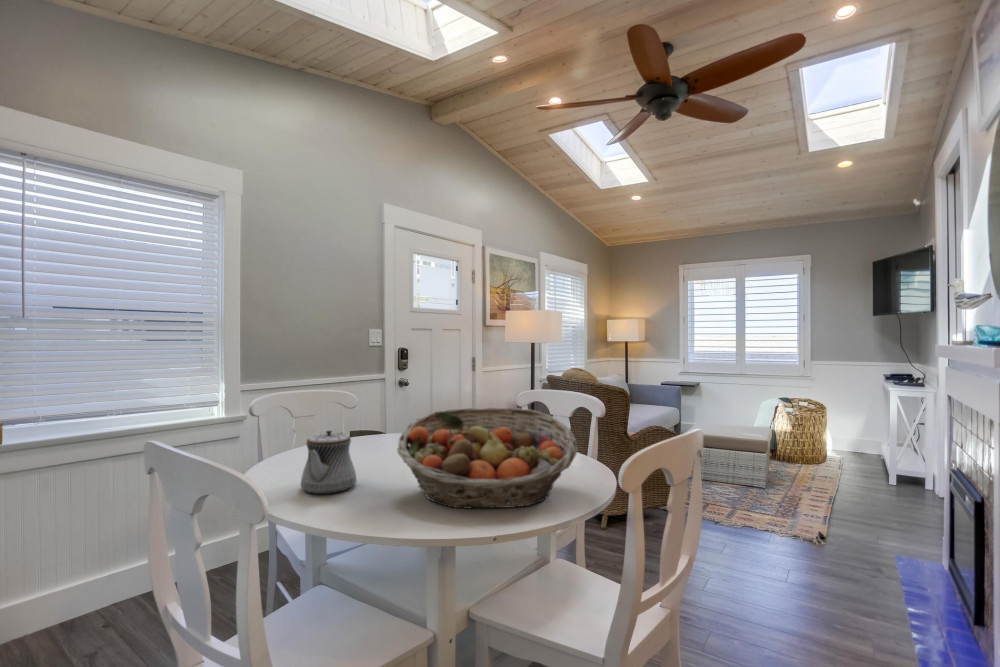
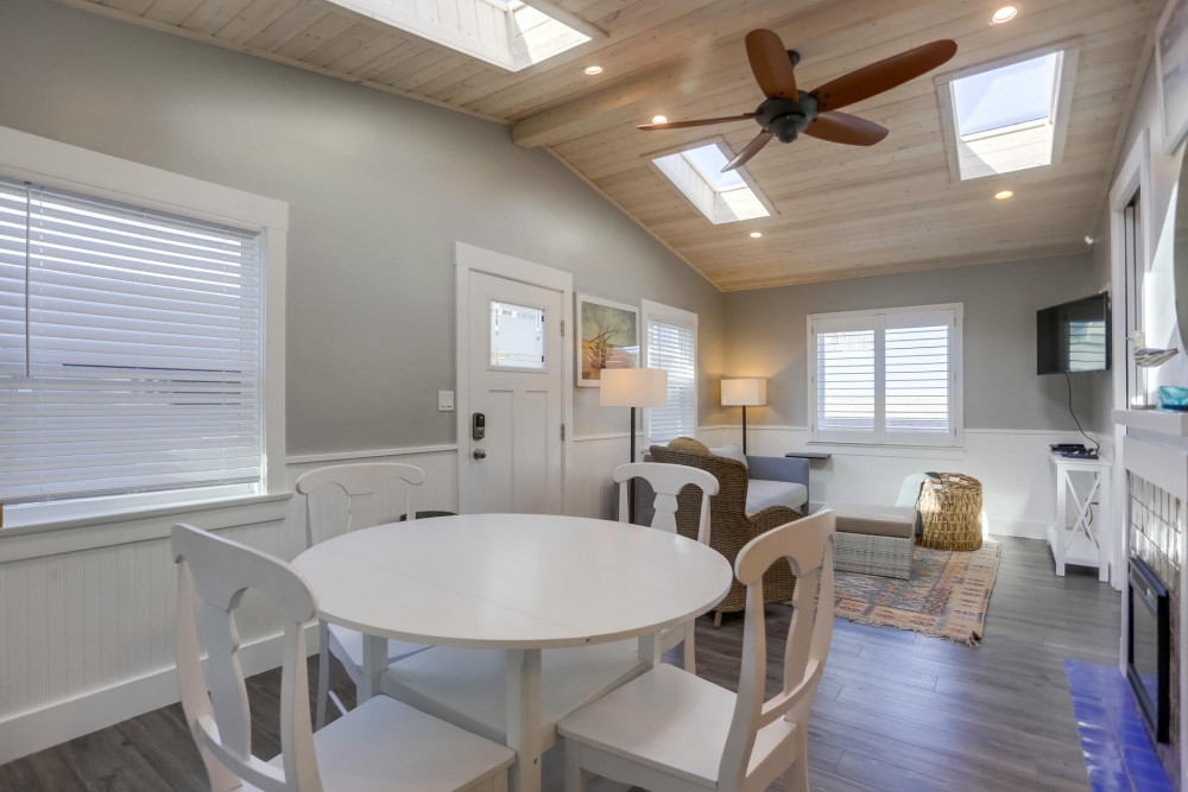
- fruit basket [396,407,578,509]
- teapot [299,430,358,495]
